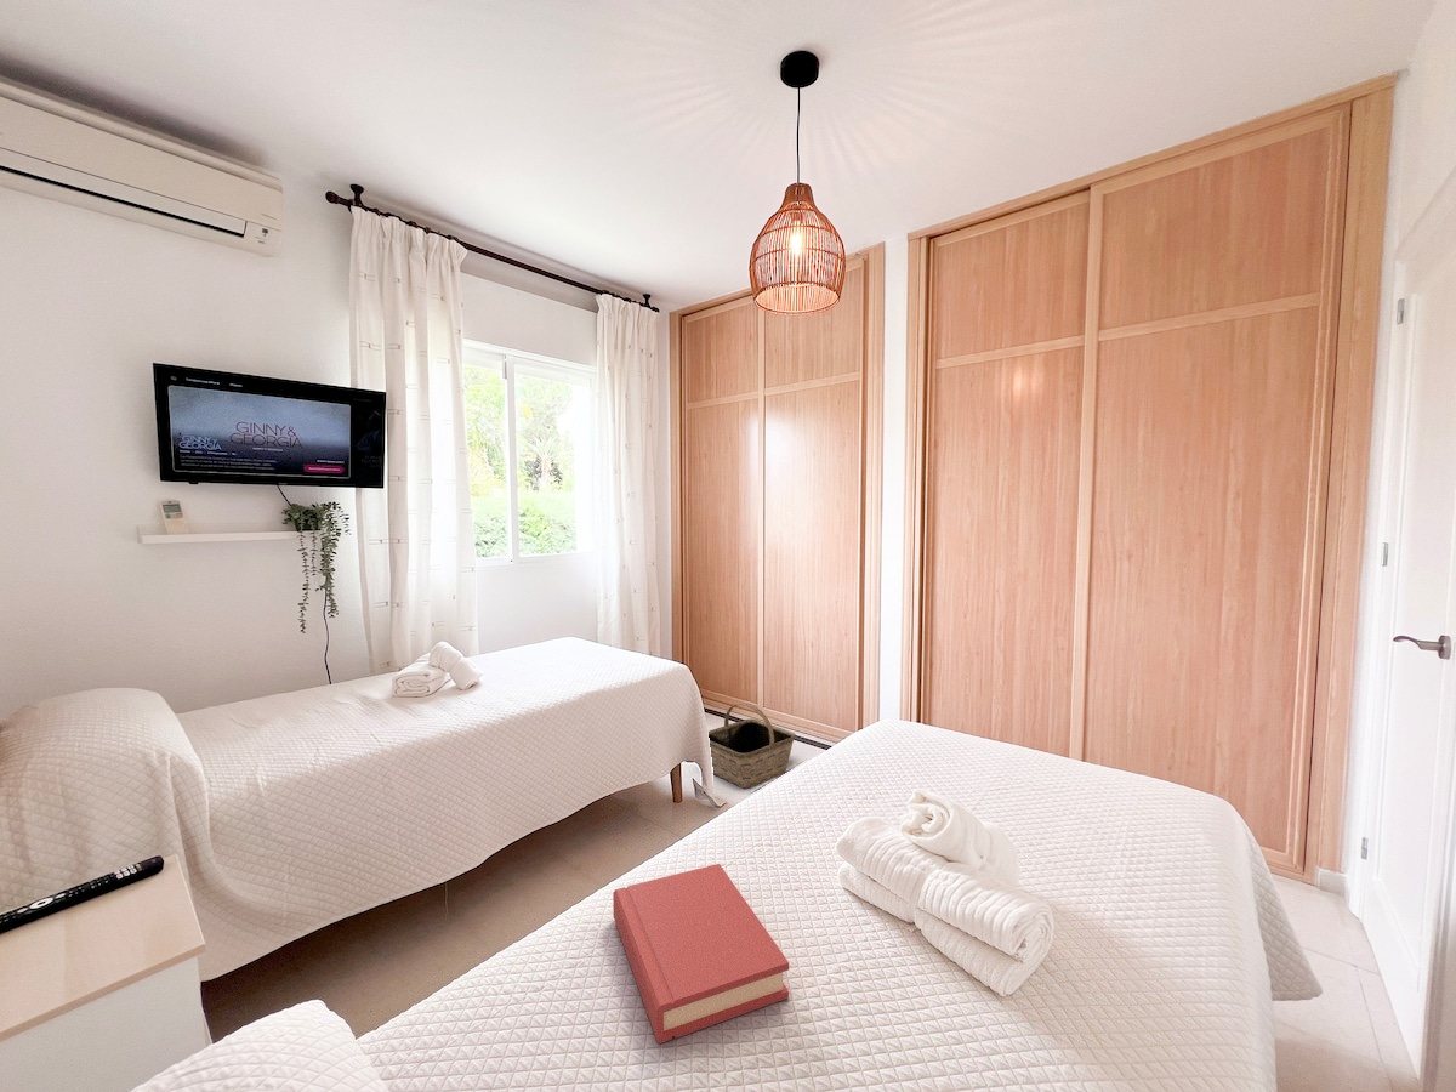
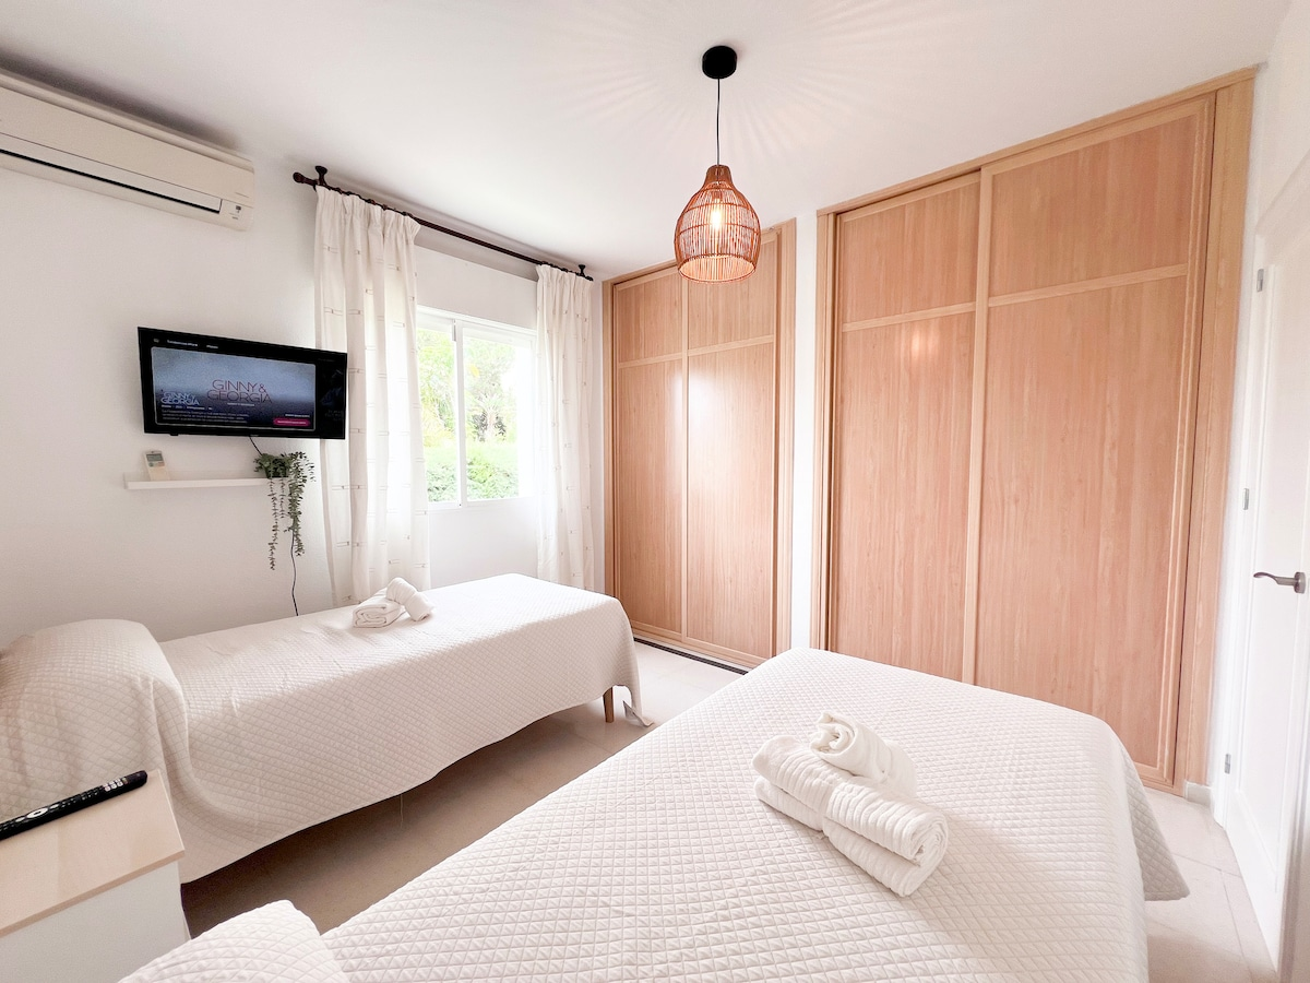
- hardback book [612,863,790,1045]
- basket [707,701,797,790]
